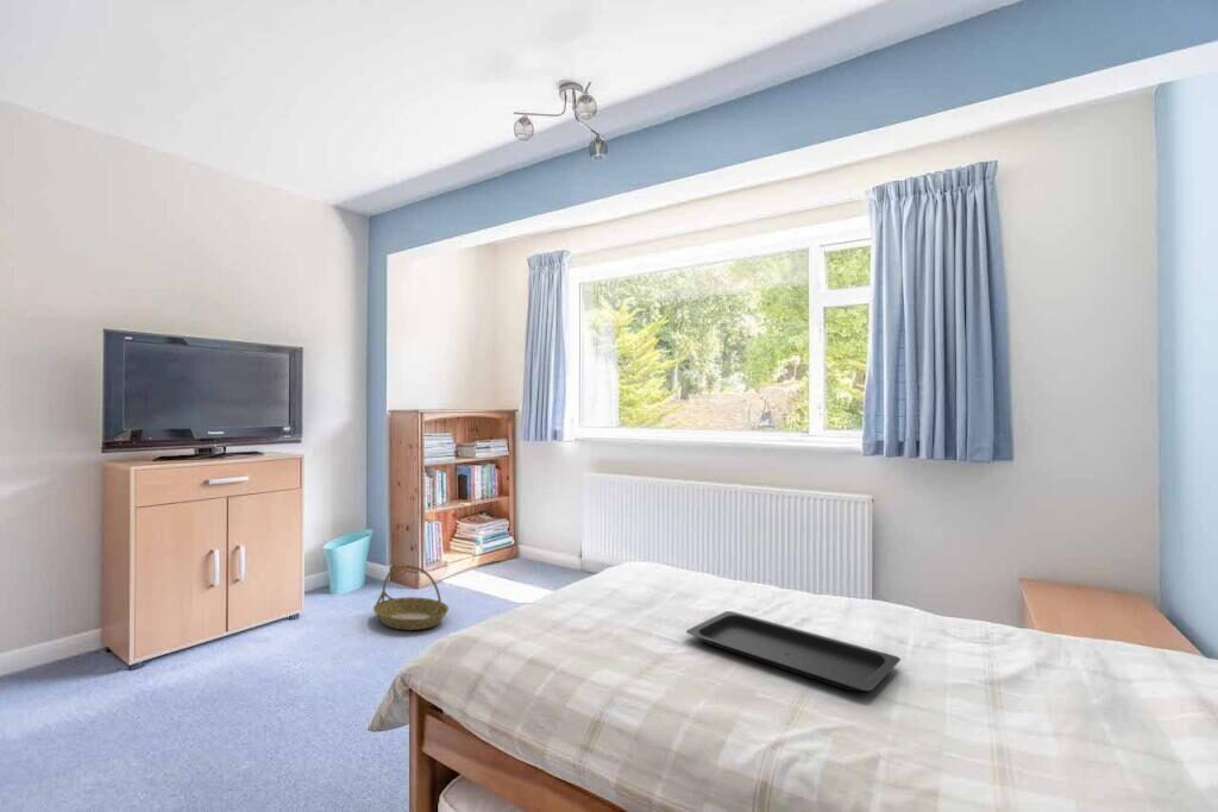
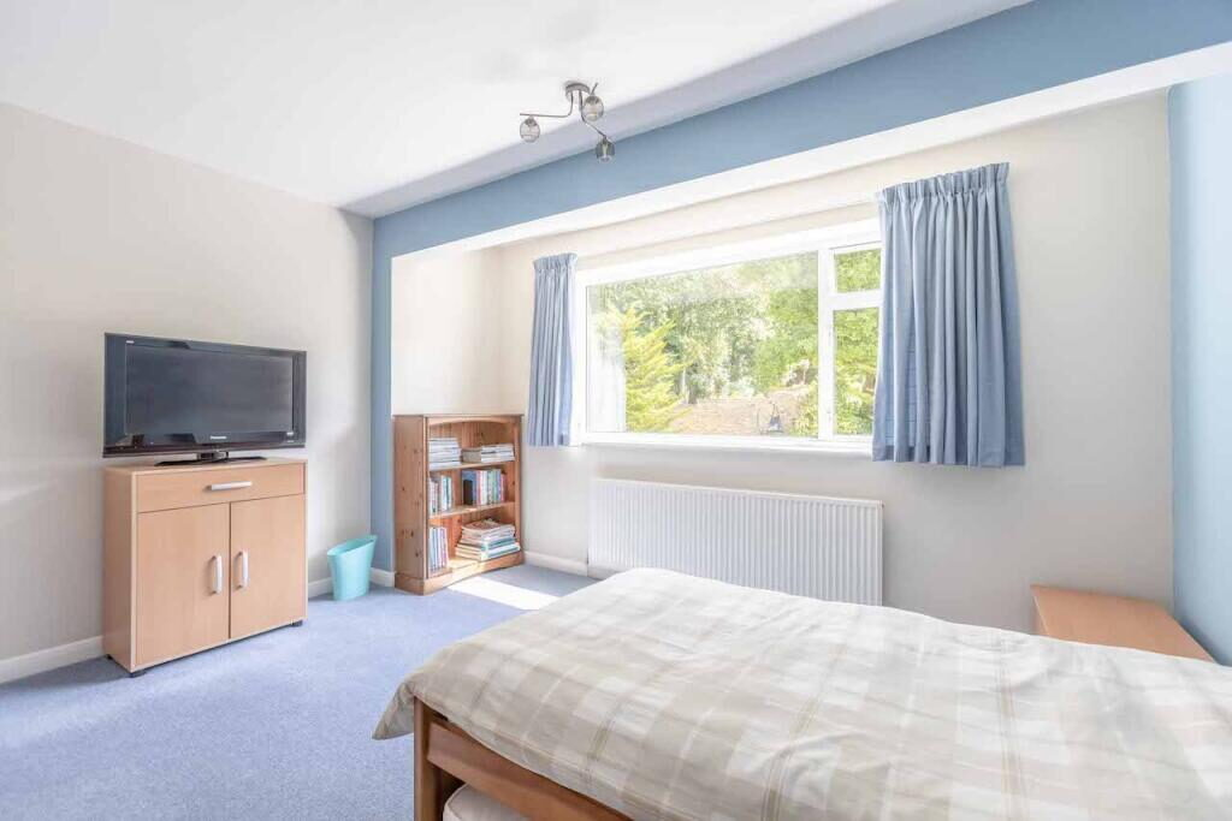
- basket [372,564,450,631]
- serving tray [685,610,902,693]
